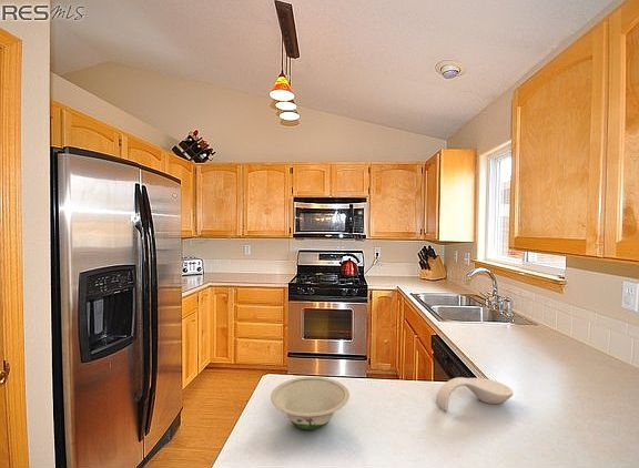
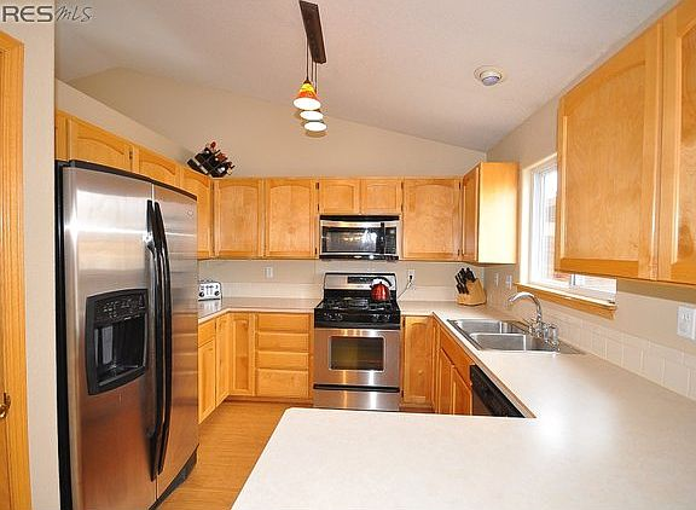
- bowl [270,376,351,430]
- spoon rest [435,376,514,413]
